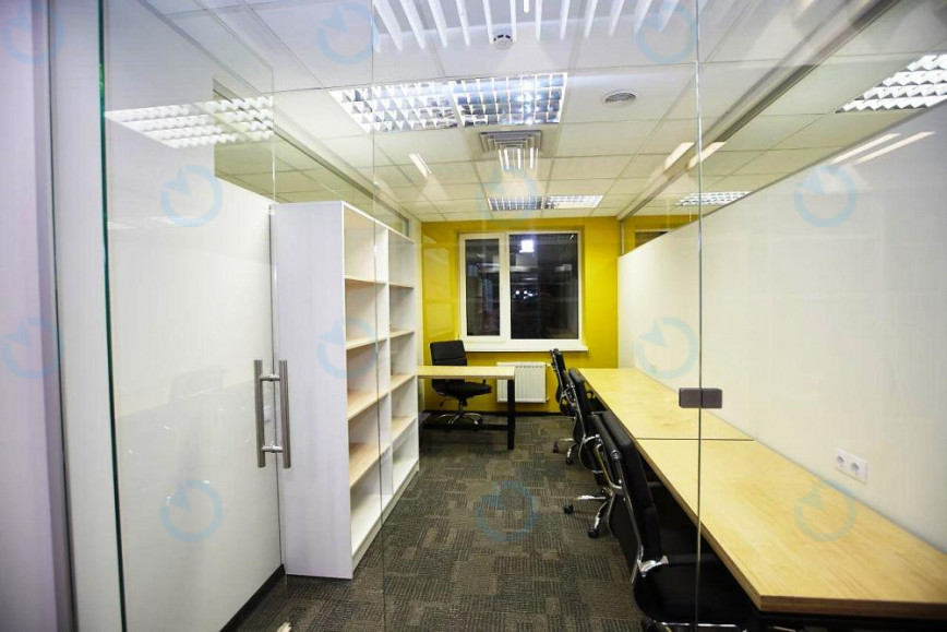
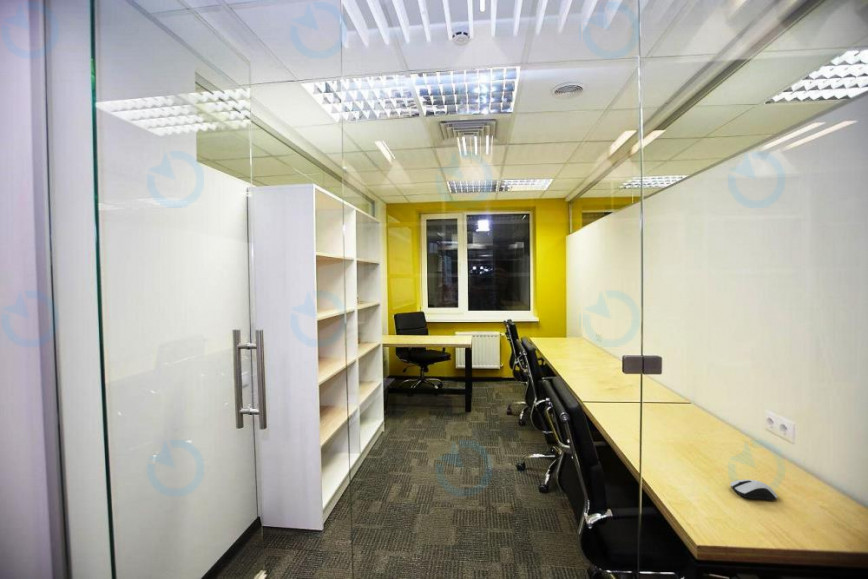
+ computer mouse [729,479,778,501]
